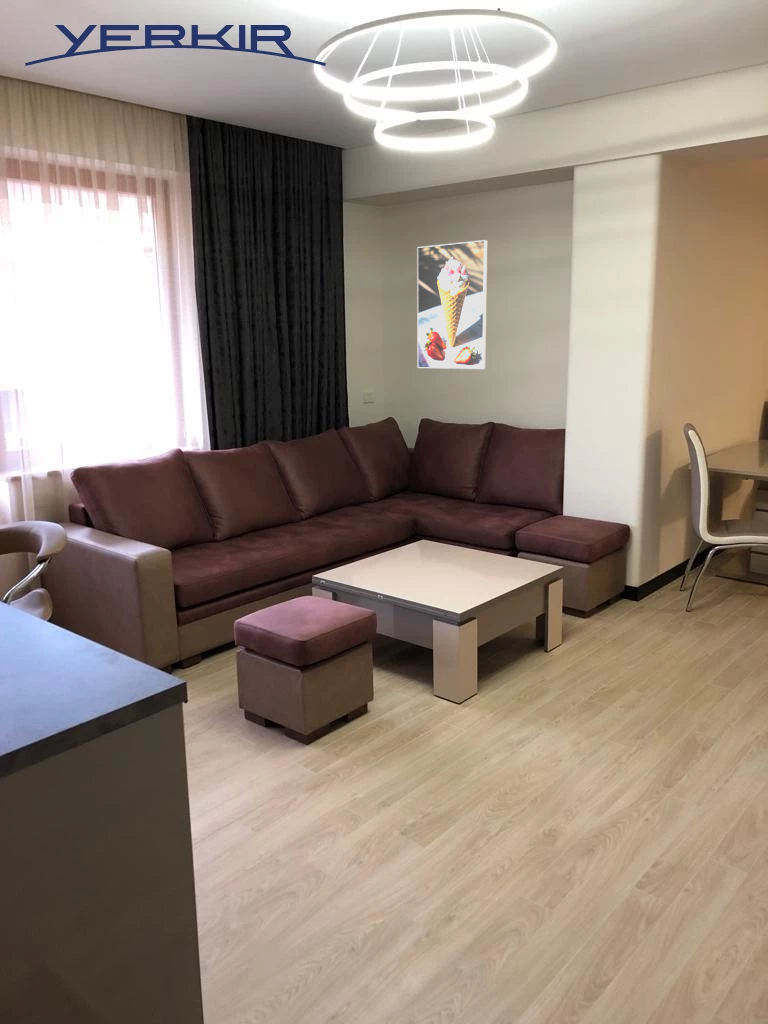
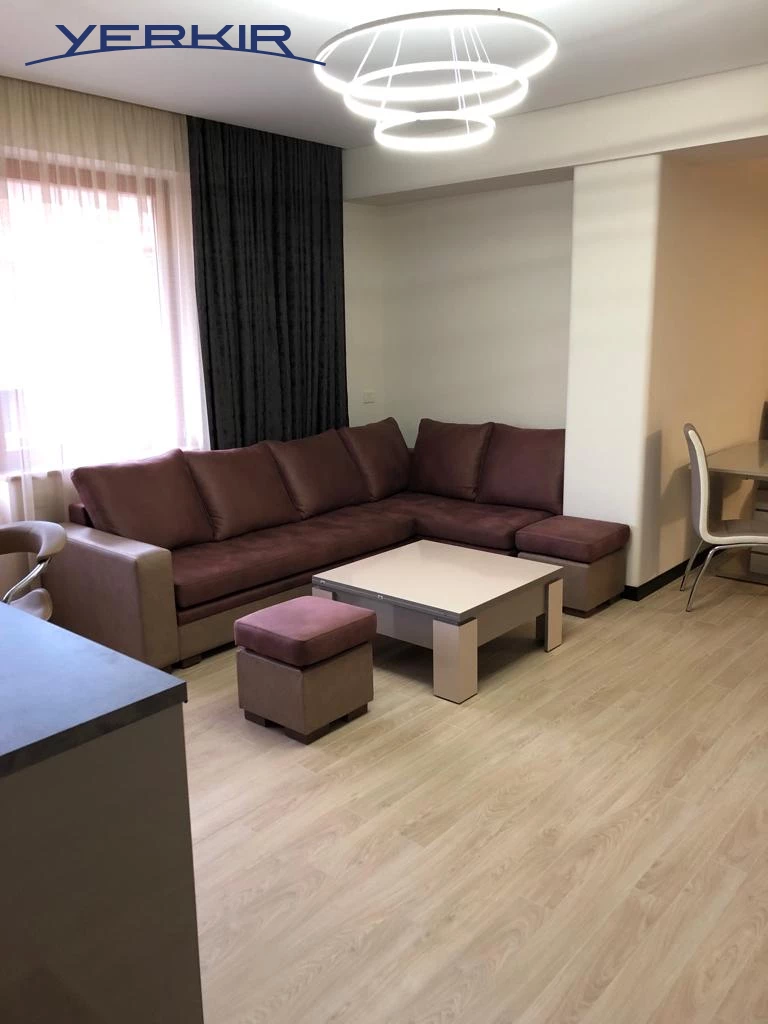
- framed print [416,239,488,370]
